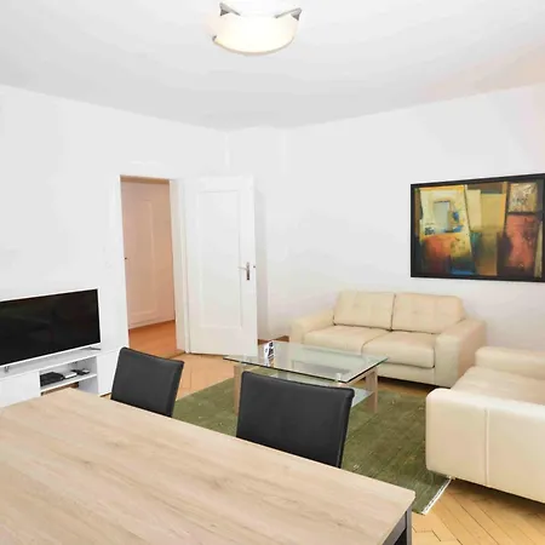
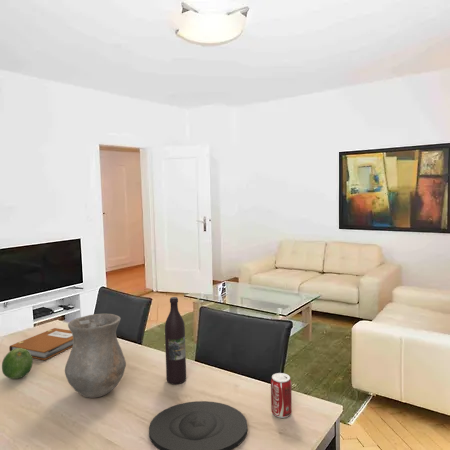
+ fruit [1,348,34,380]
+ vase [64,313,127,399]
+ plate [148,400,248,450]
+ notebook [8,327,73,361]
+ beverage can [270,372,293,419]
+ wine bottle [164,296,187,385]
